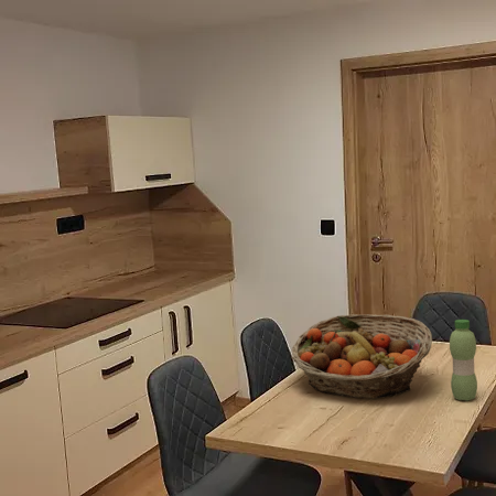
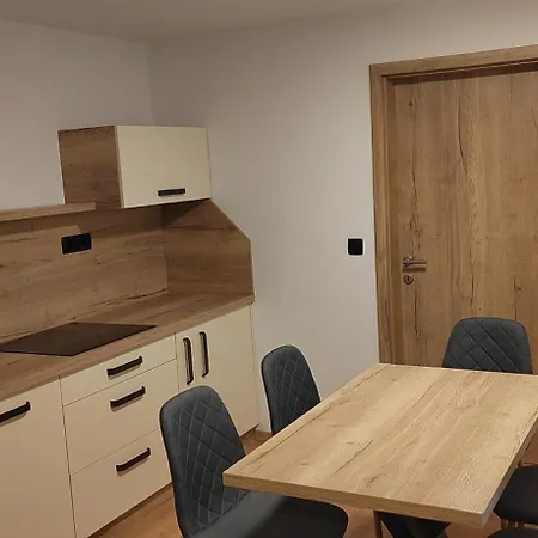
- fruit basket [291,313,433,400]
- water bottle [449,319,478,402]
